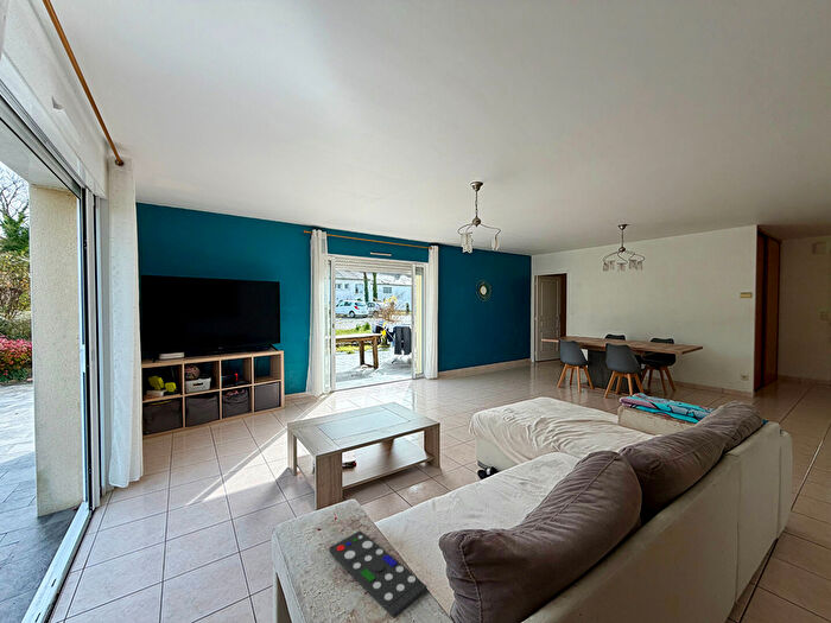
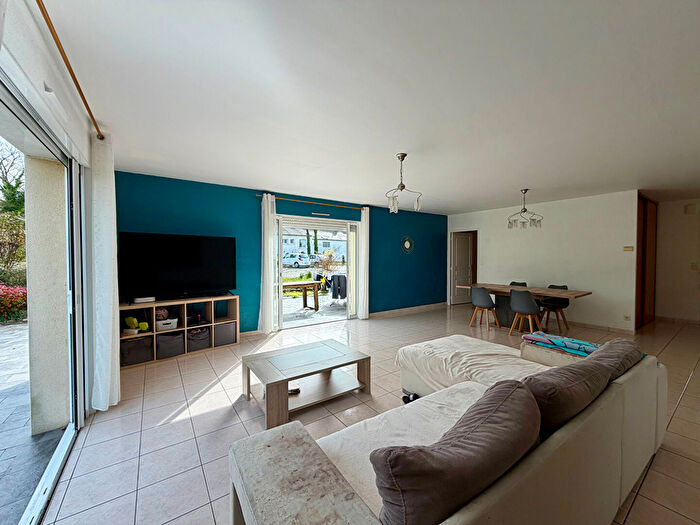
- remote control [328,529,429,619]
